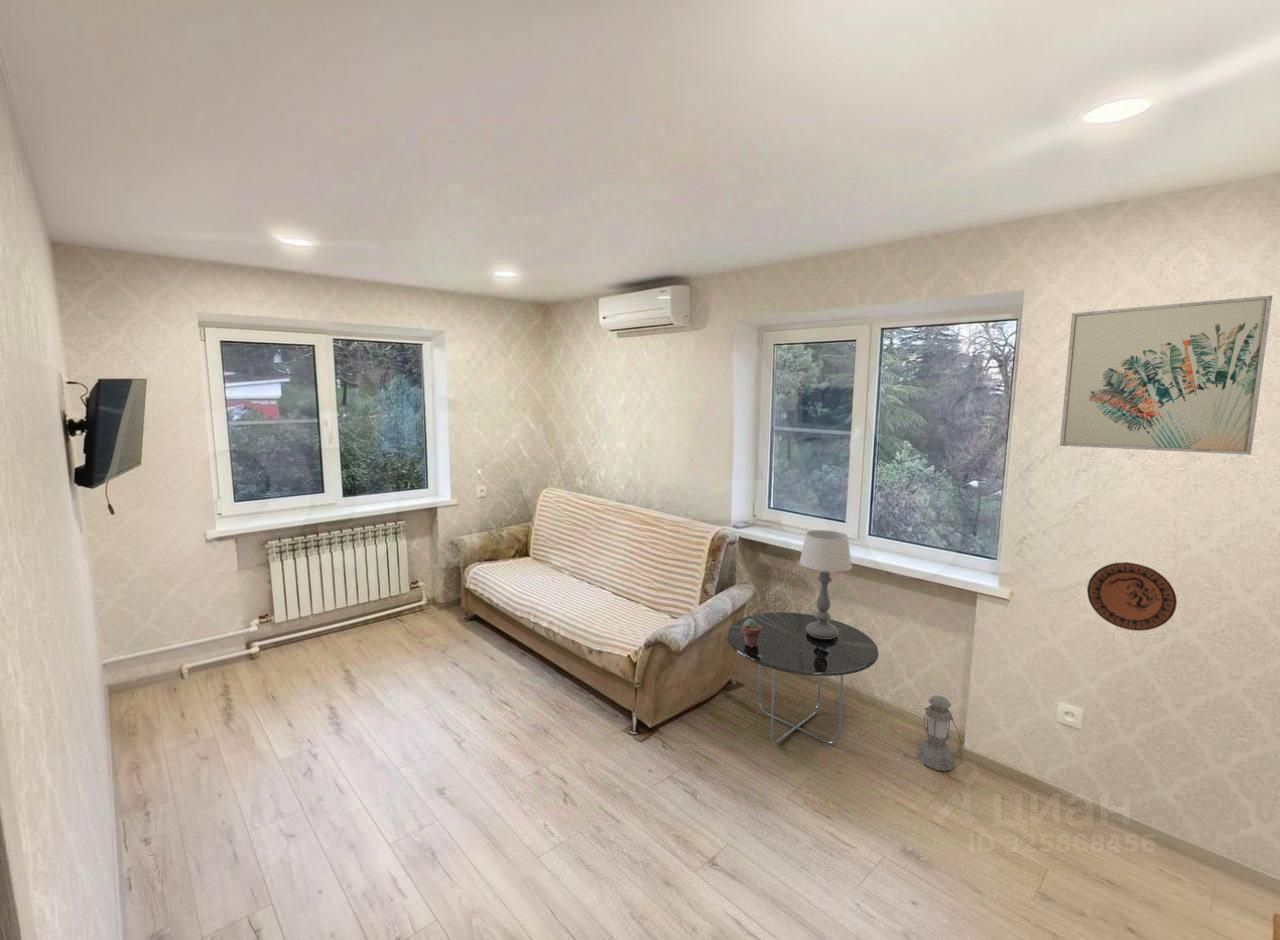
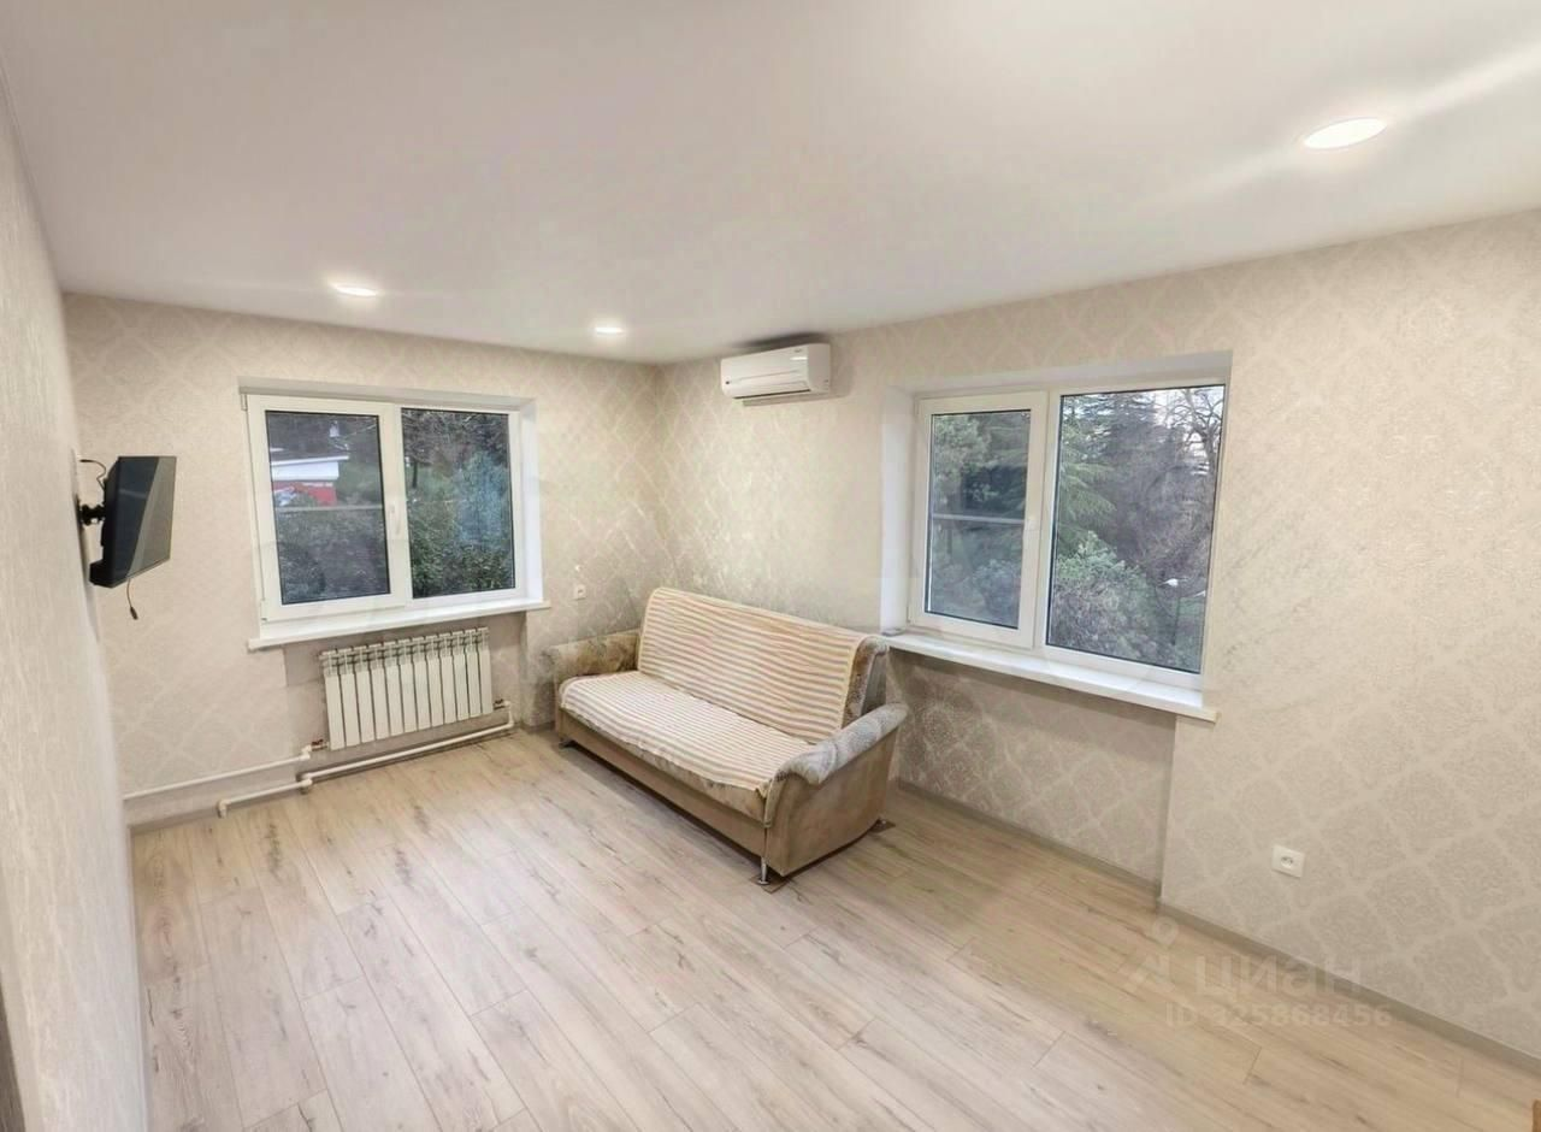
- side table [726,611,880,745]
- lantern [916,694,962,772]
- table lamp [798,529,853,639]
- decorative plate [1086,561,1178,632]
- wall art [1059,294,1273,456]
- potted succulent [742,619,762,647]
